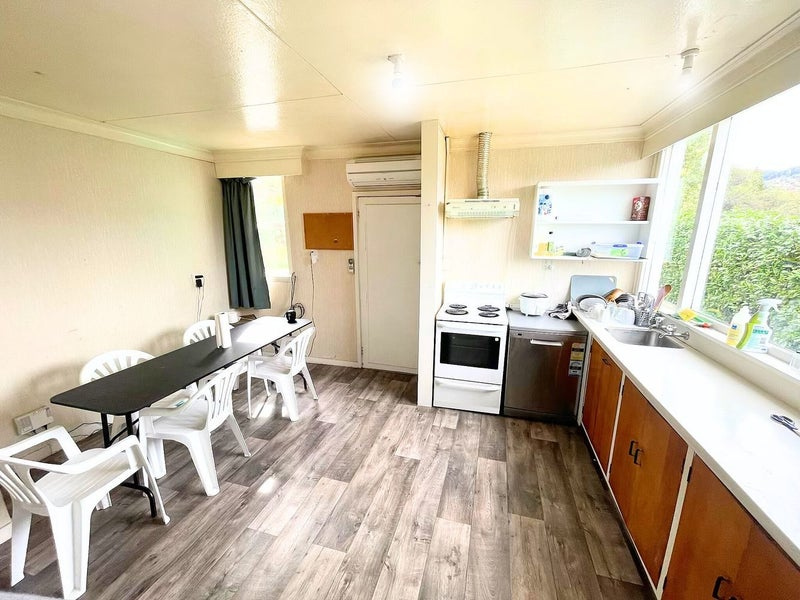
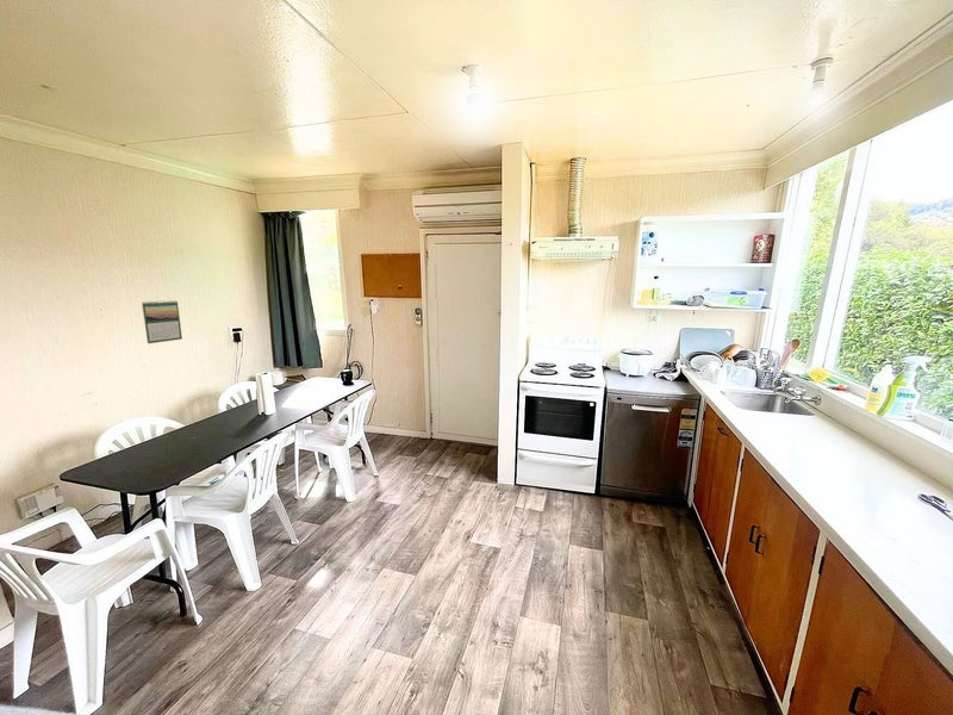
+ calendar [141,299,183,344]
